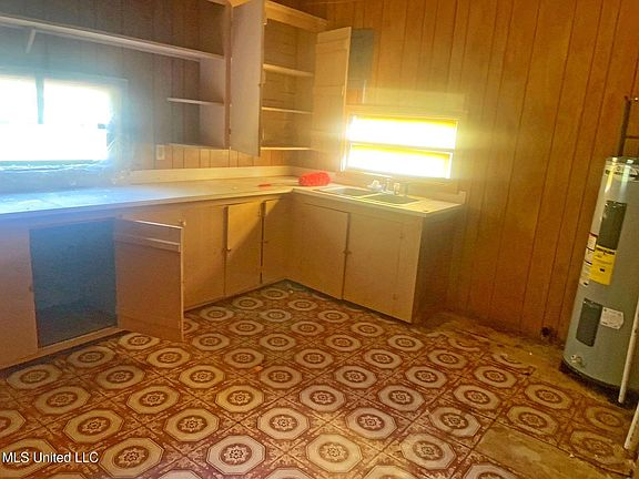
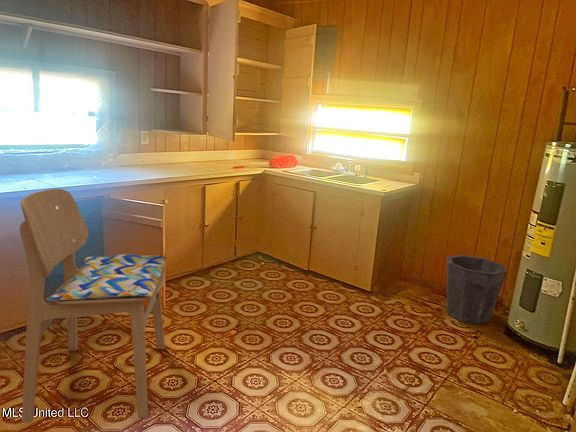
+ waste bin [446,254,508,325]
+ dining chair [19,188,168,423]
